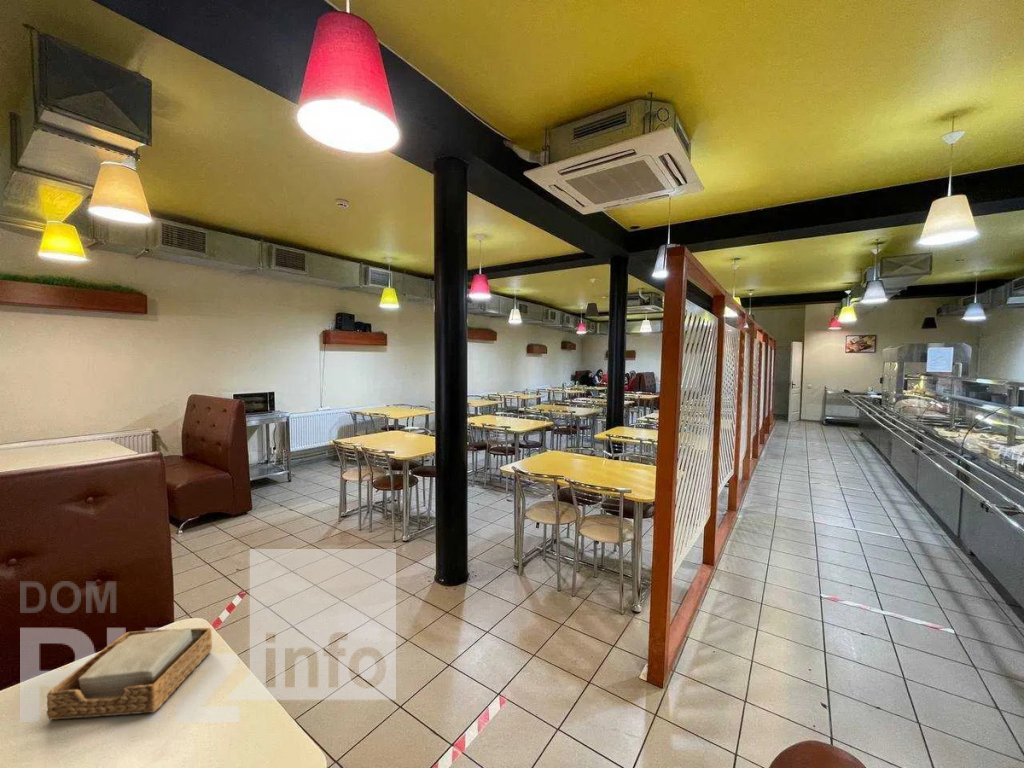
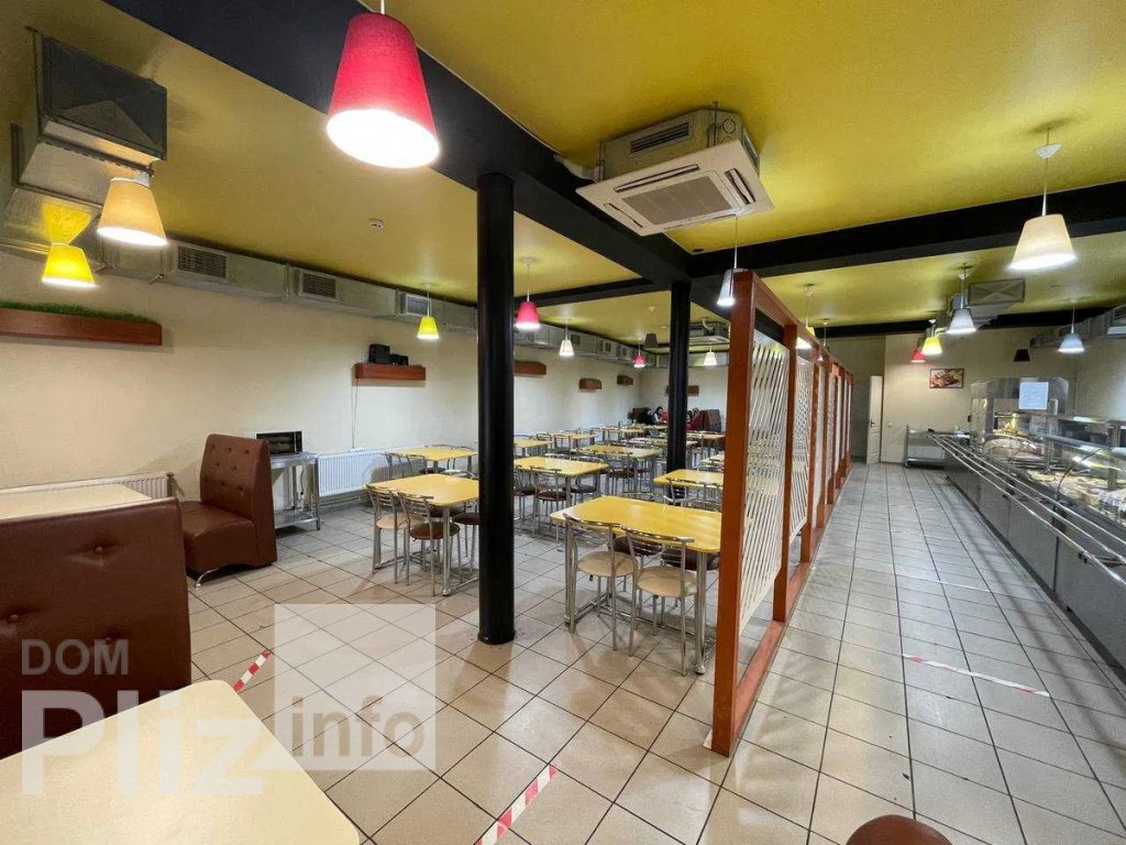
- napkin holder [46,627,213,721]
